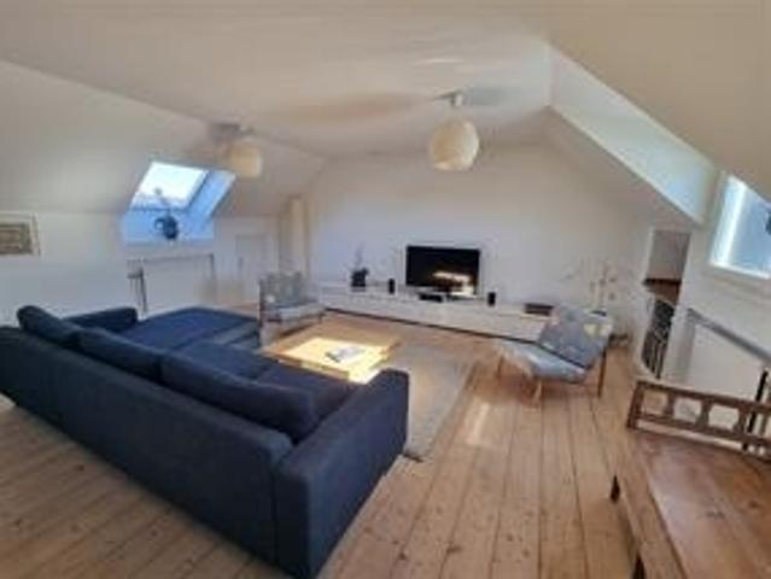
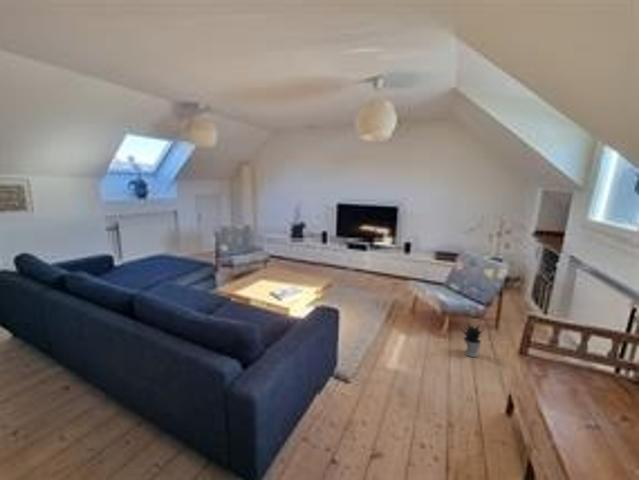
+ potted plant [459,320,485,358]
